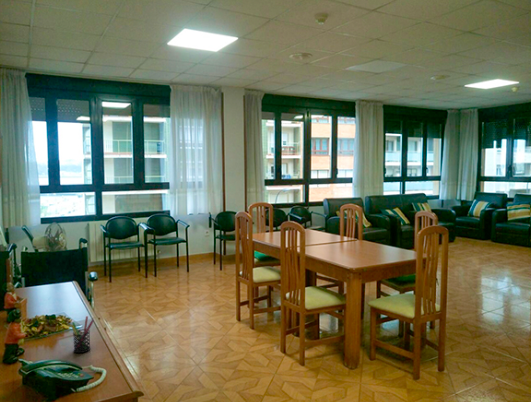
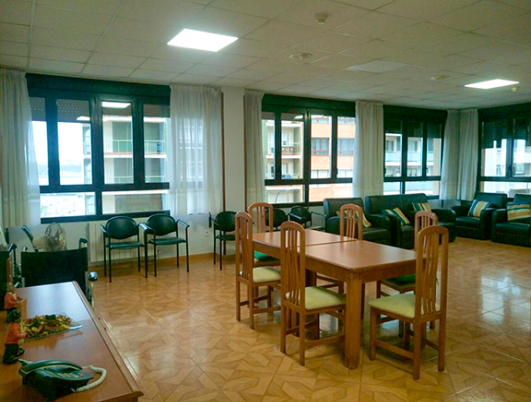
- pen holder [70,315,95,354]
